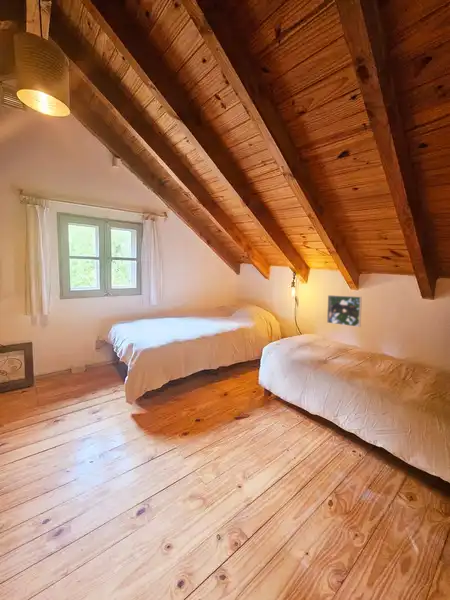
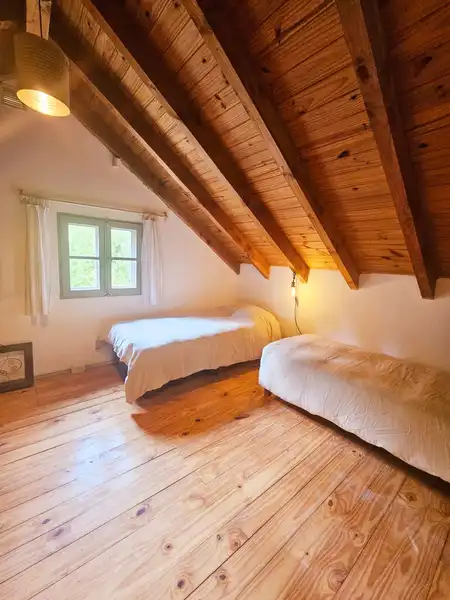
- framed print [326,294,363,328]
